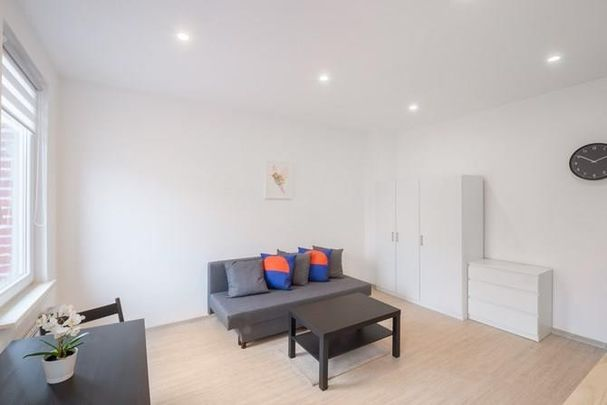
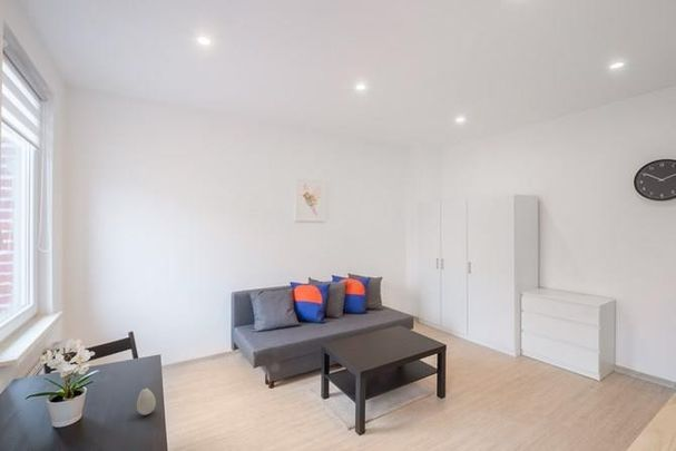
+ decorative egg [136,388,157,416]
